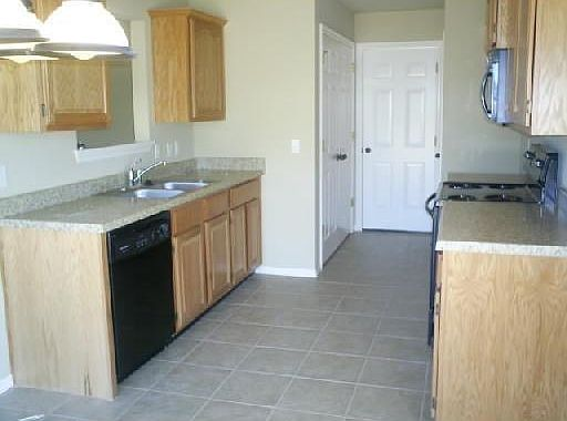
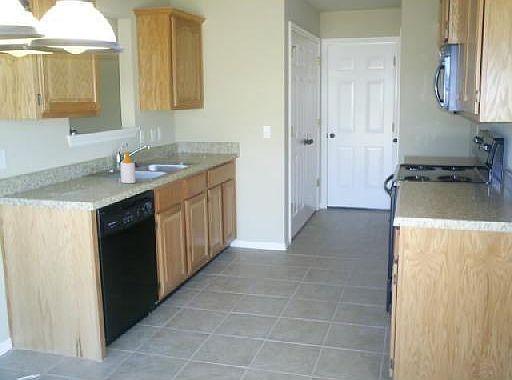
+ soap bottle [119,151,137,184]
